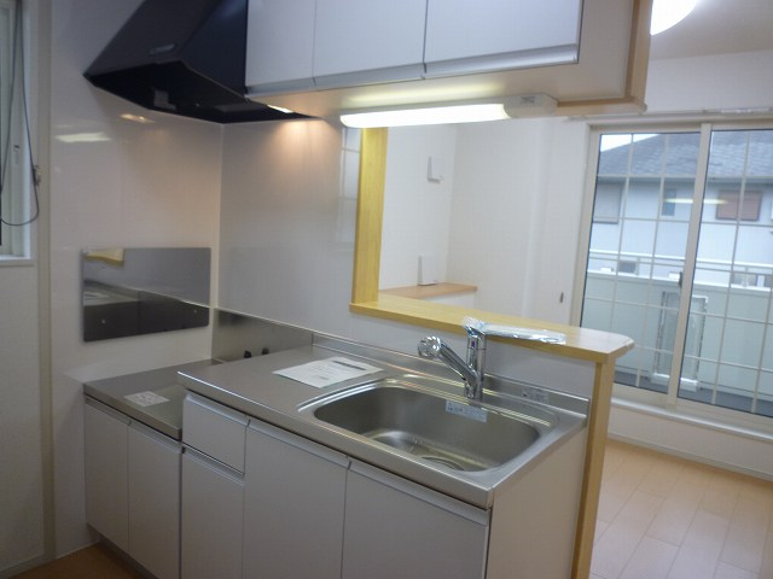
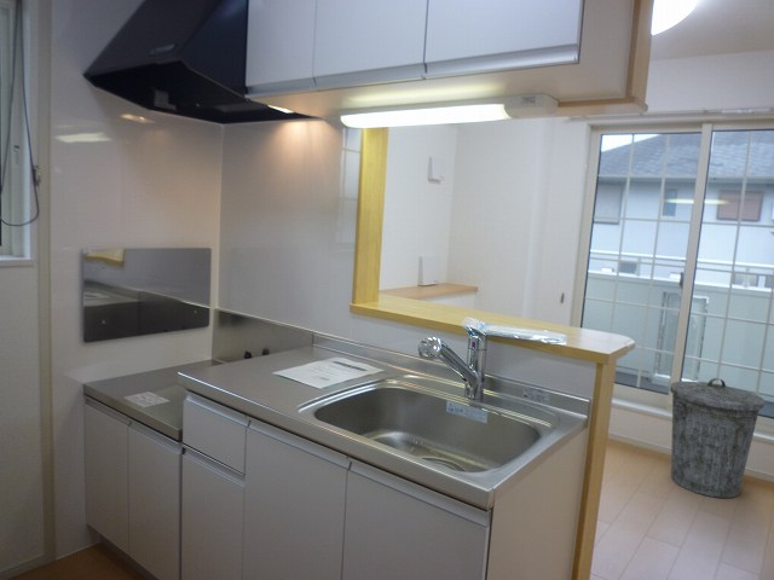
+ trash can [669,377,766,499]
